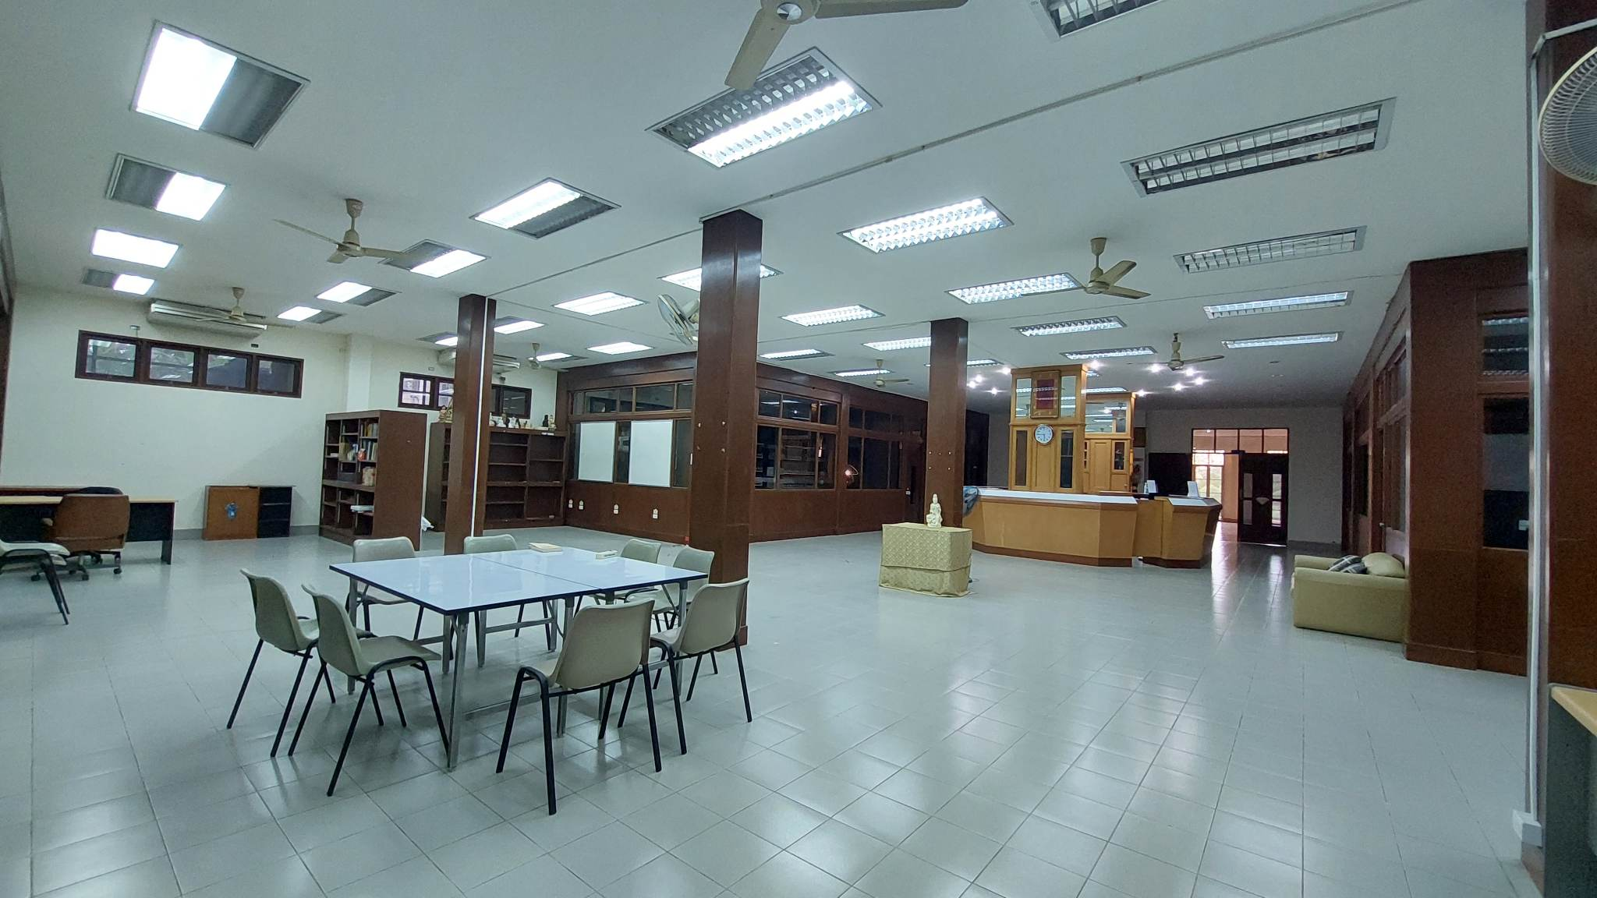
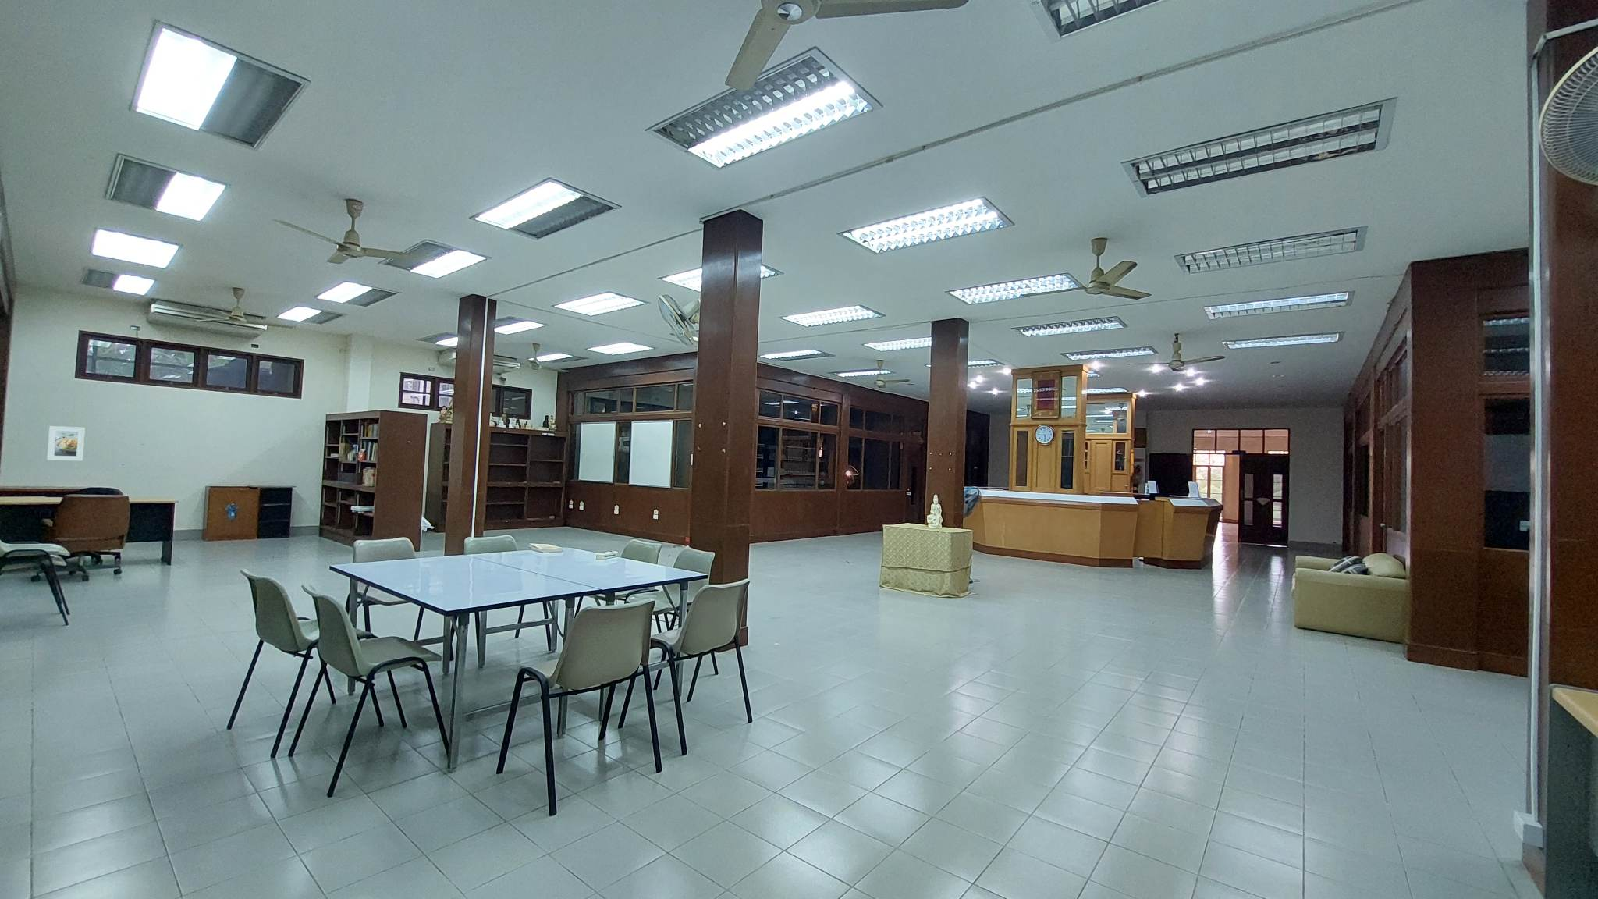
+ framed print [46,425,86,461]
